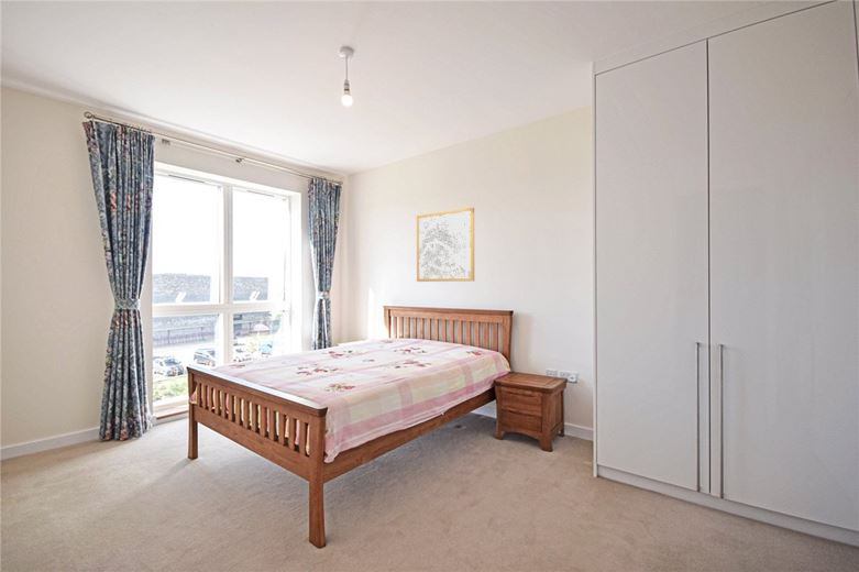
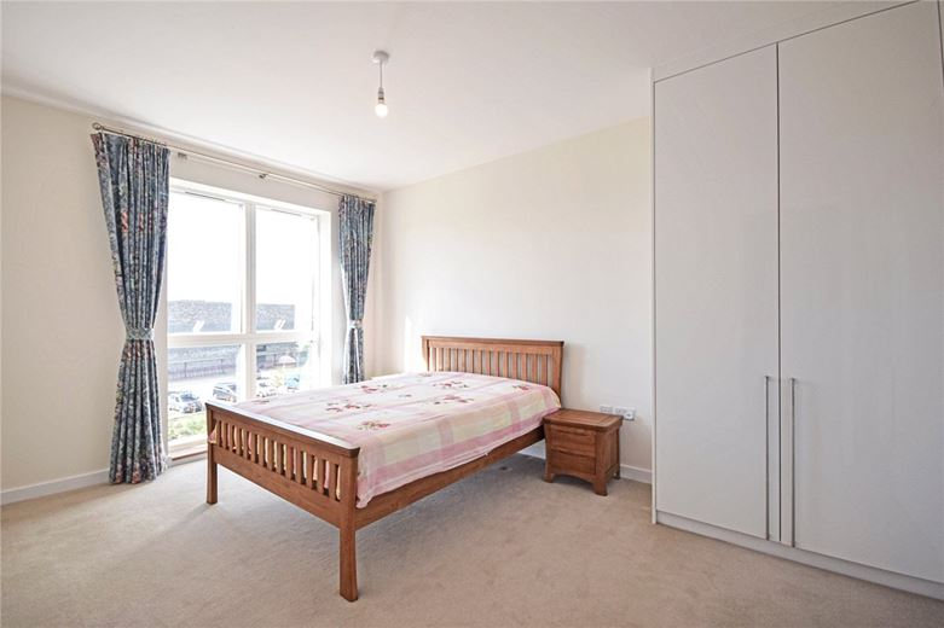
- wall art [416,207,475,283]
